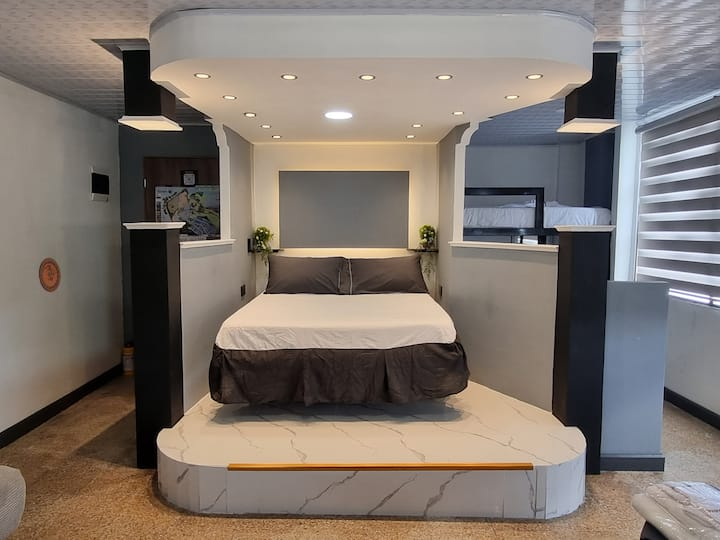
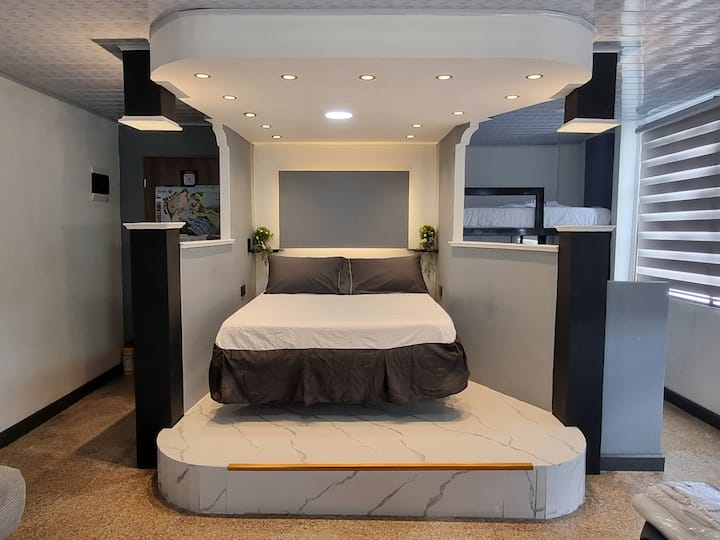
- decorative plate [38,257,62,293]
